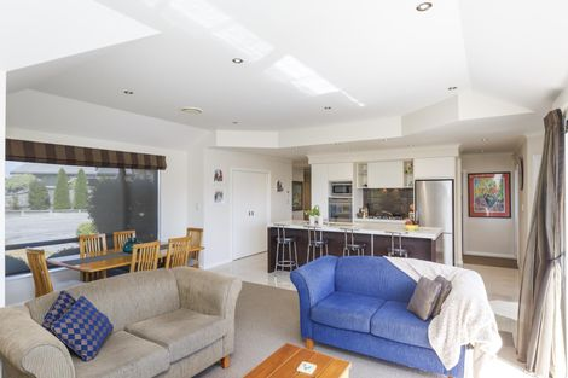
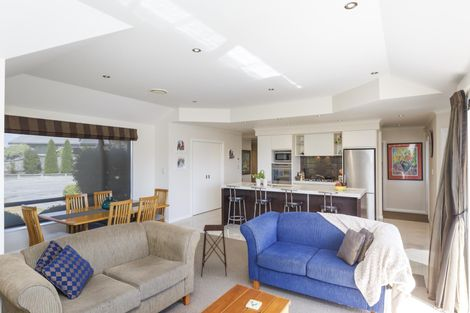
+ side table [200,224,228,278]
